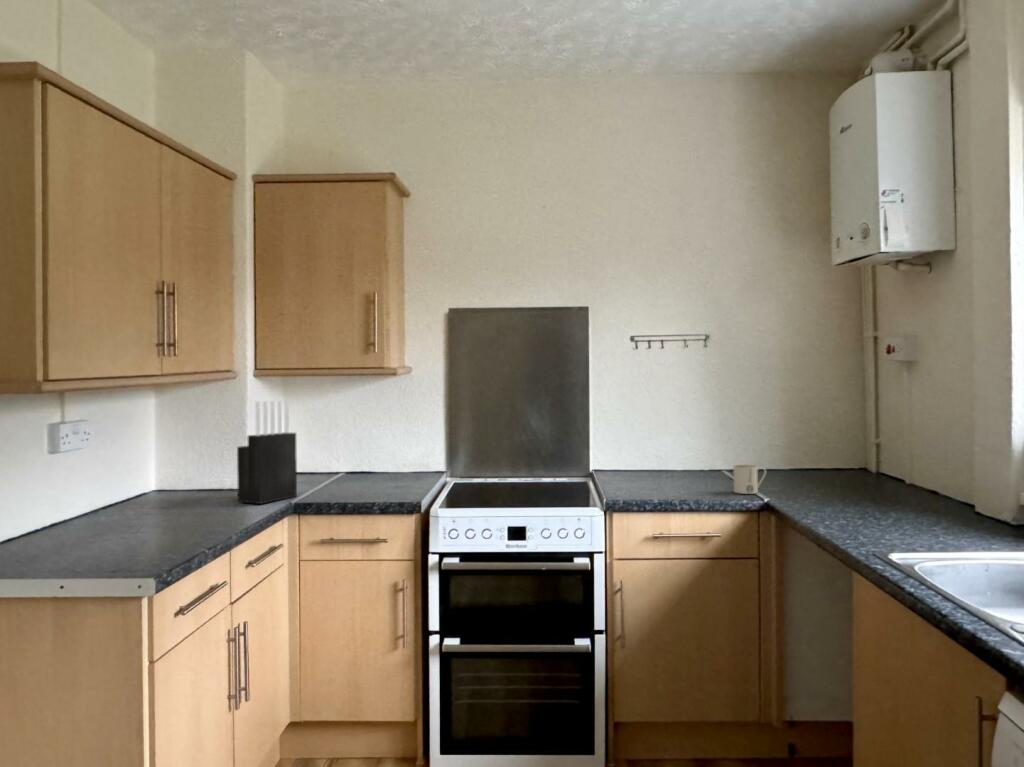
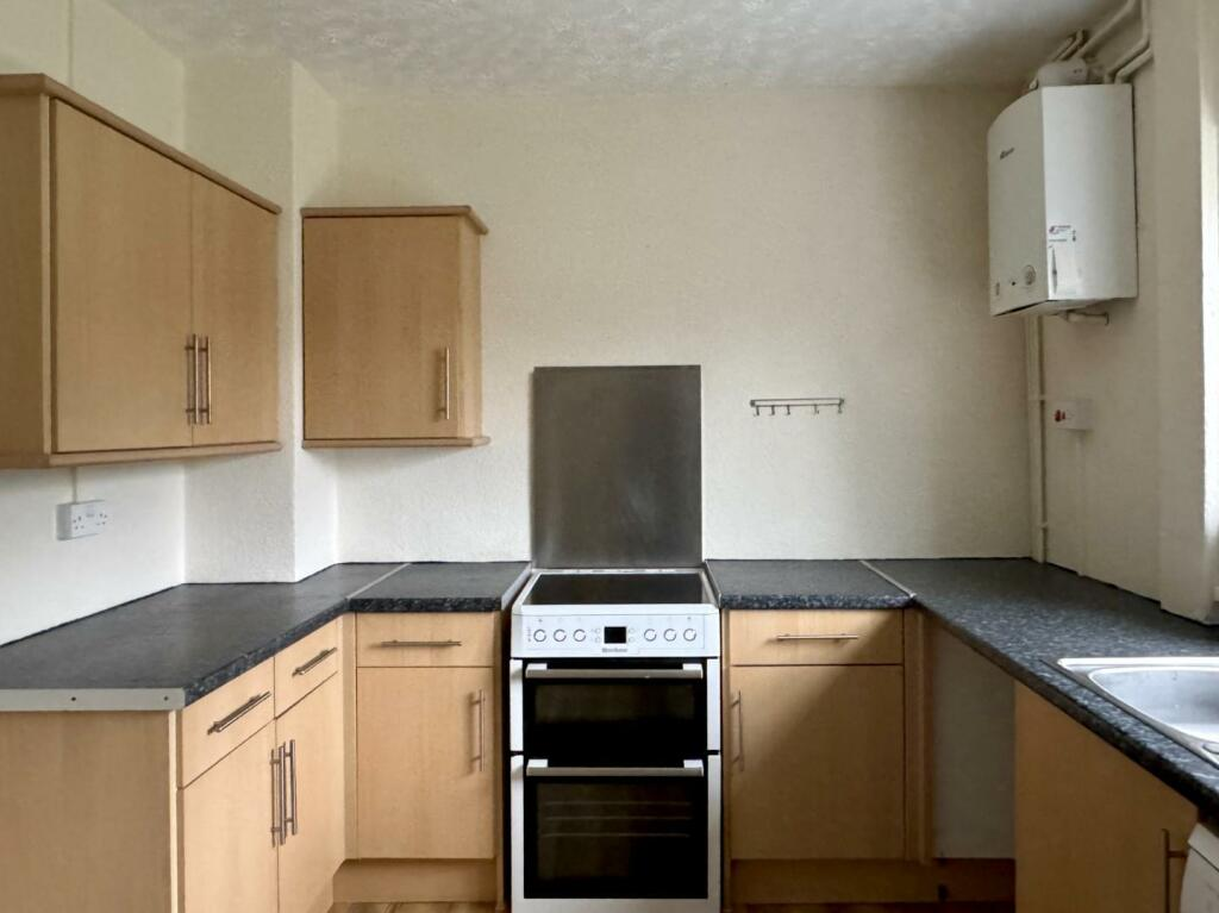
- knife block [236,399,298,505]
- mug [732,464,767,495]
